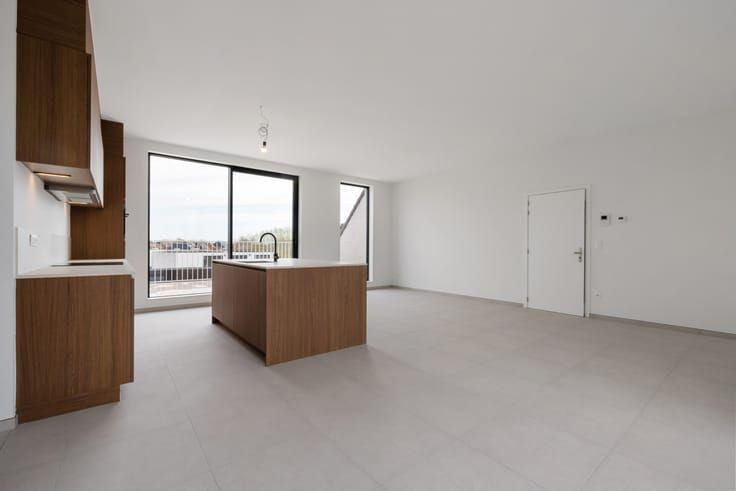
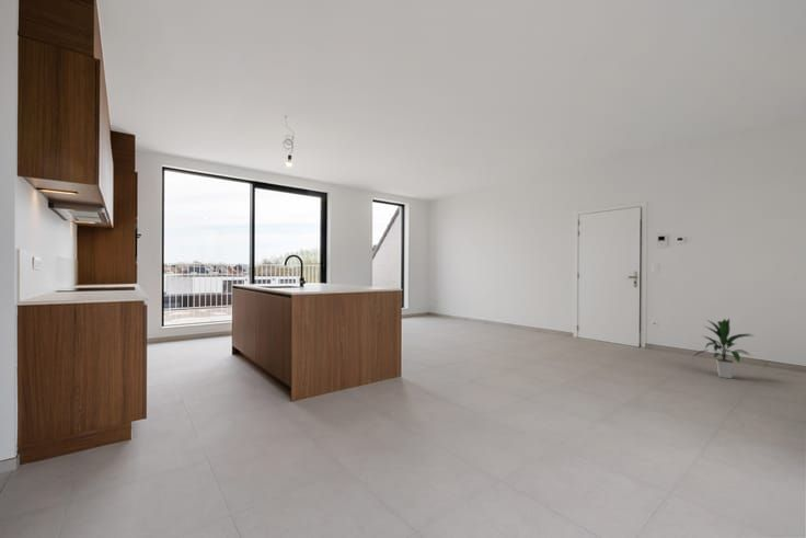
+ indoor plant [692,318,753,379]
